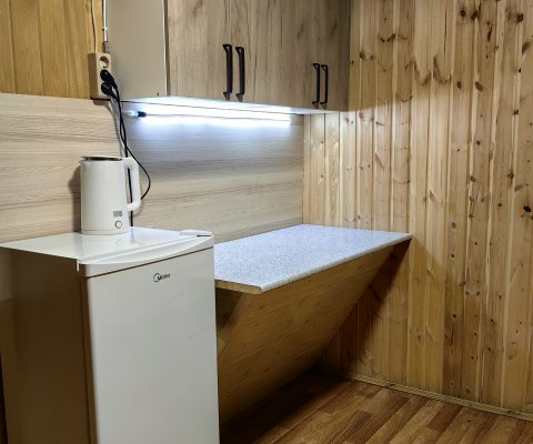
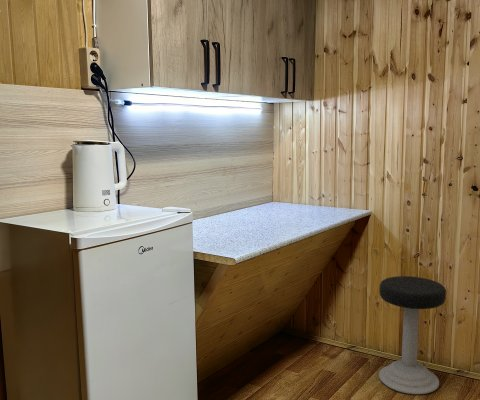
+ stool [378,275,447,395]
